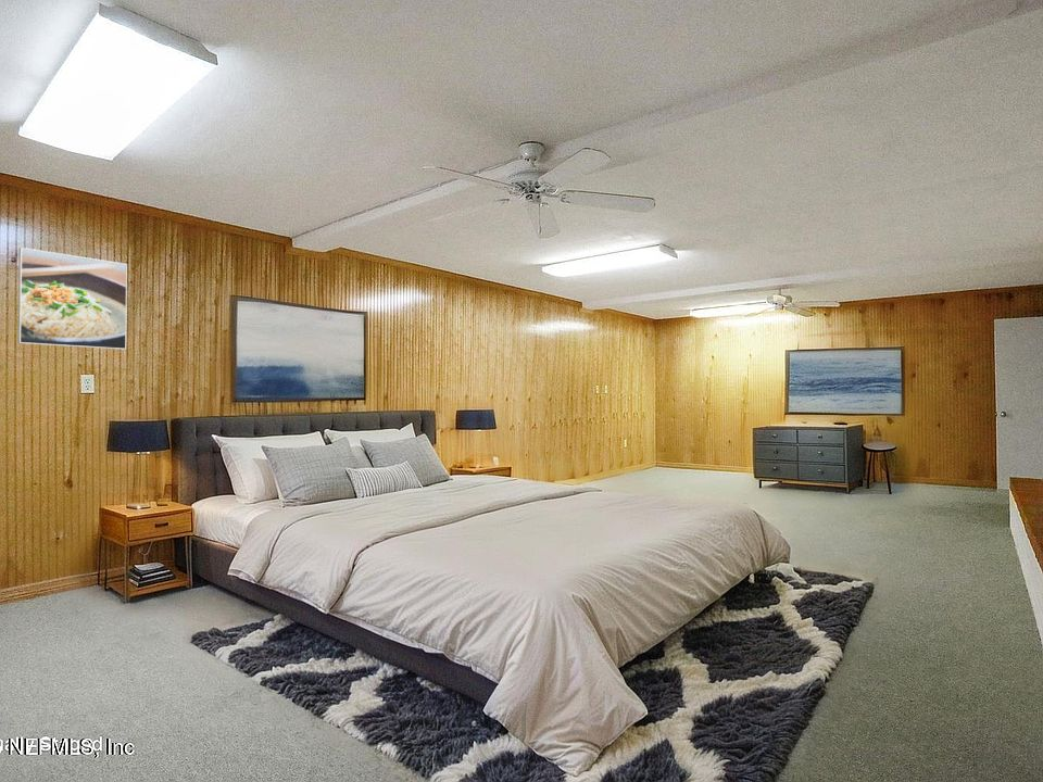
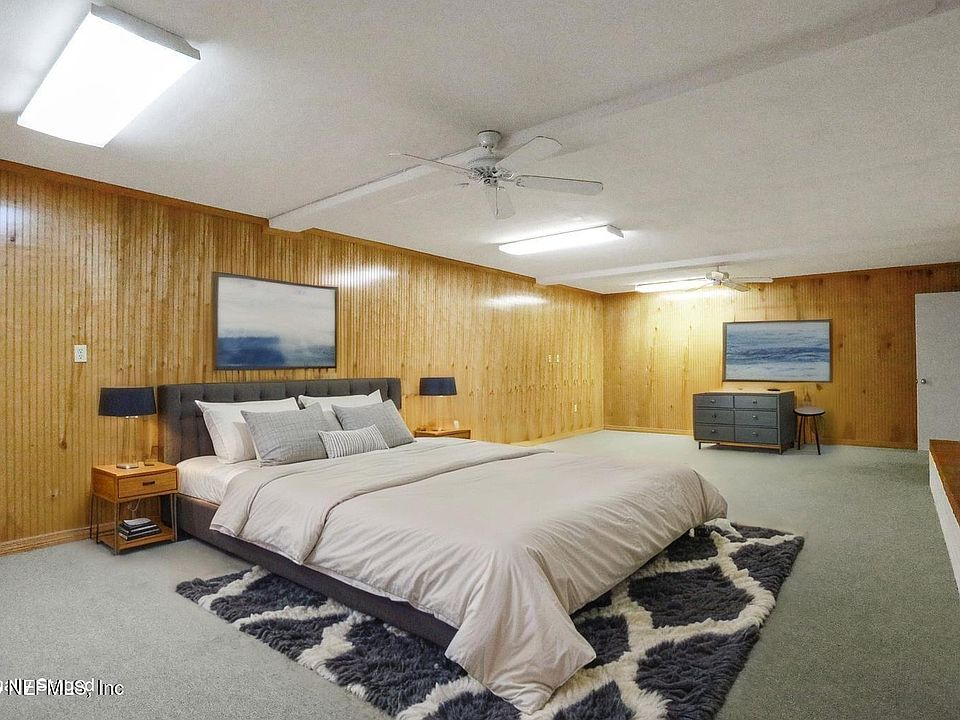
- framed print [17,247,128,351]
